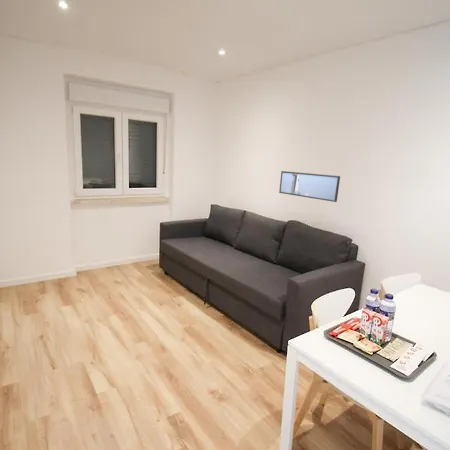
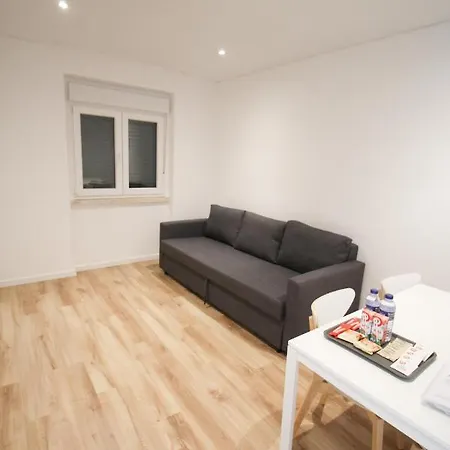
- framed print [278,170,341,203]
